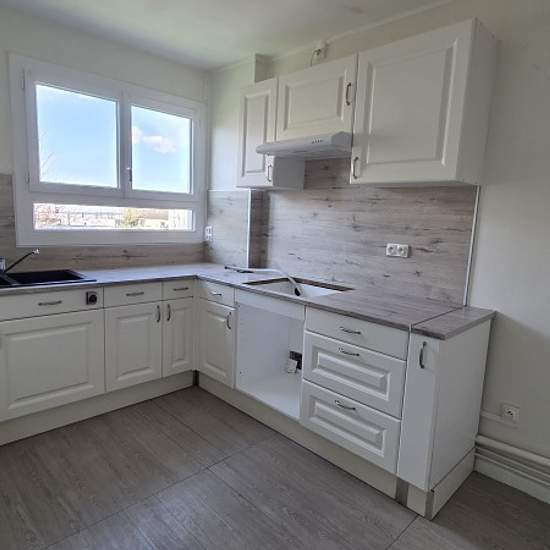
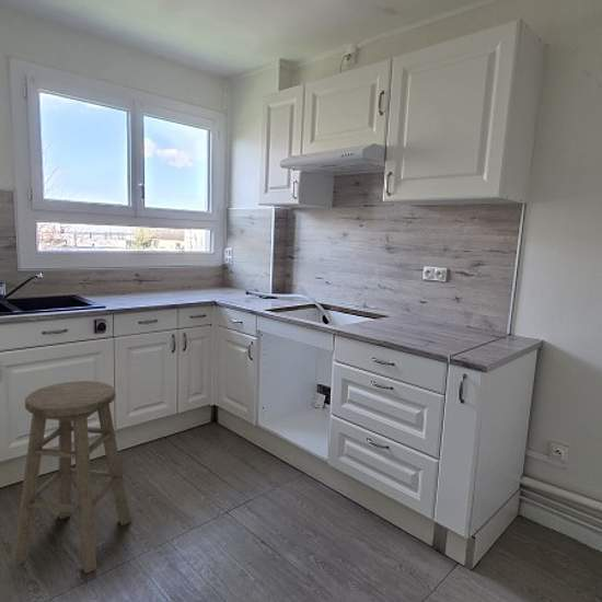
+ bar stool [12,380,132,575]
